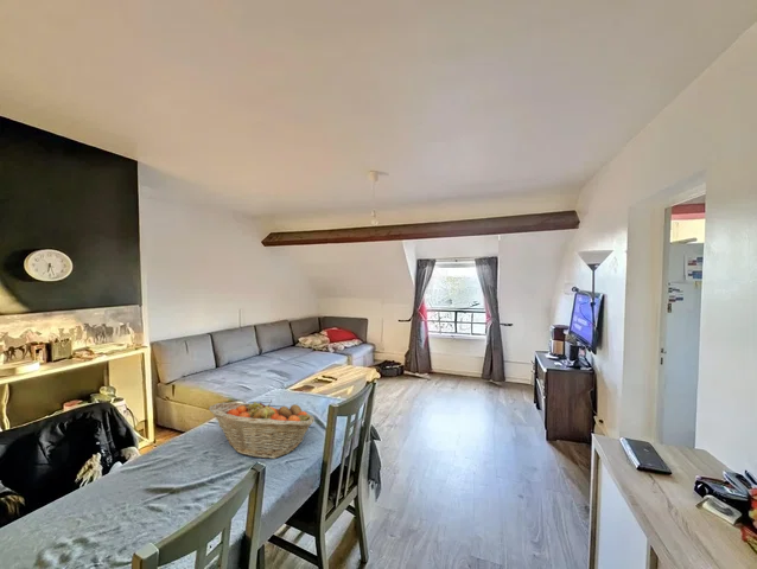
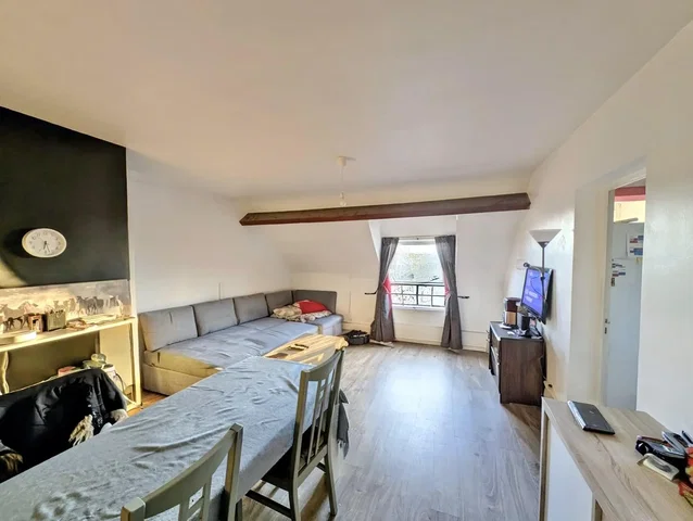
- fruit basket [208,398,316,460]
